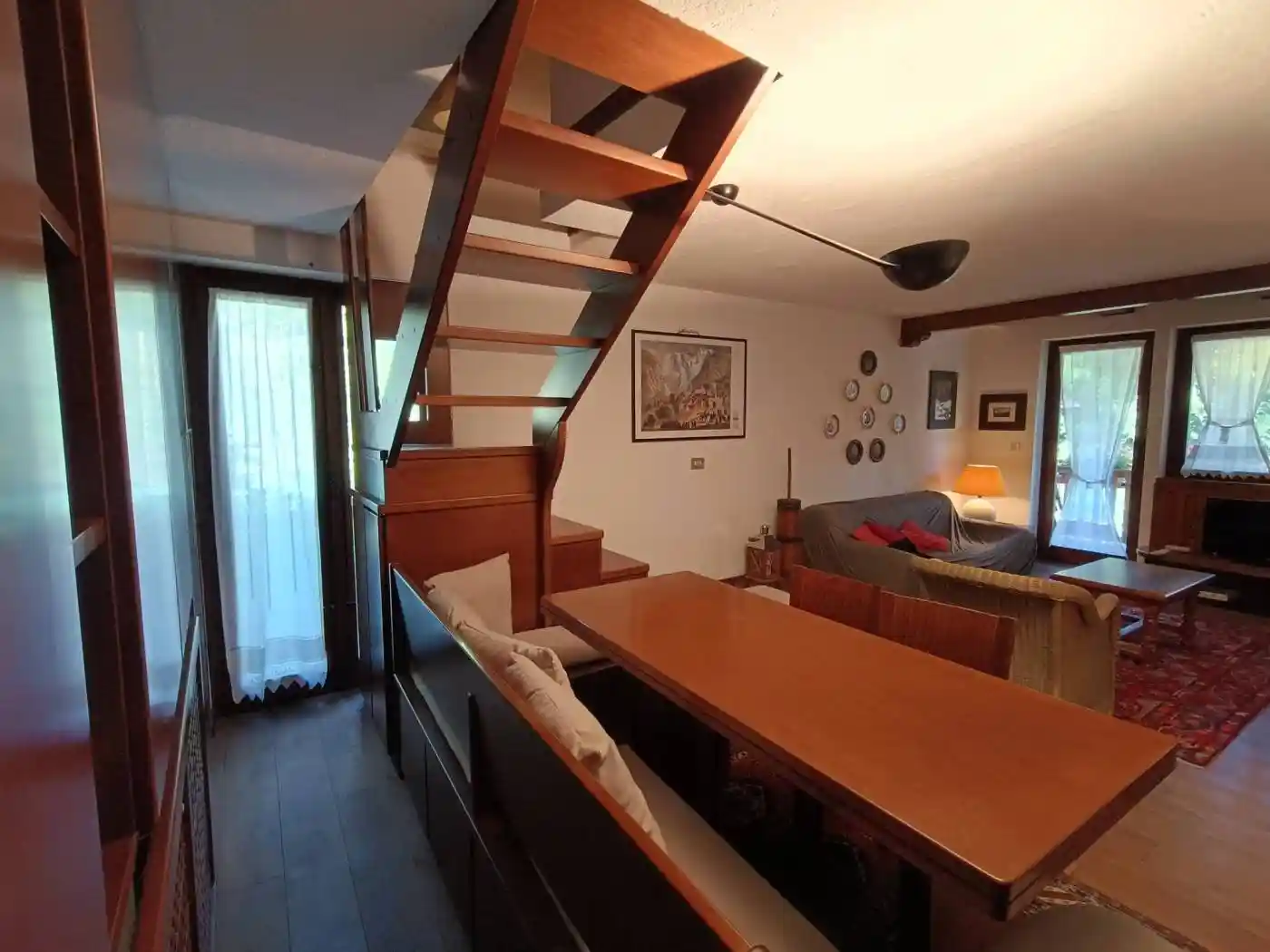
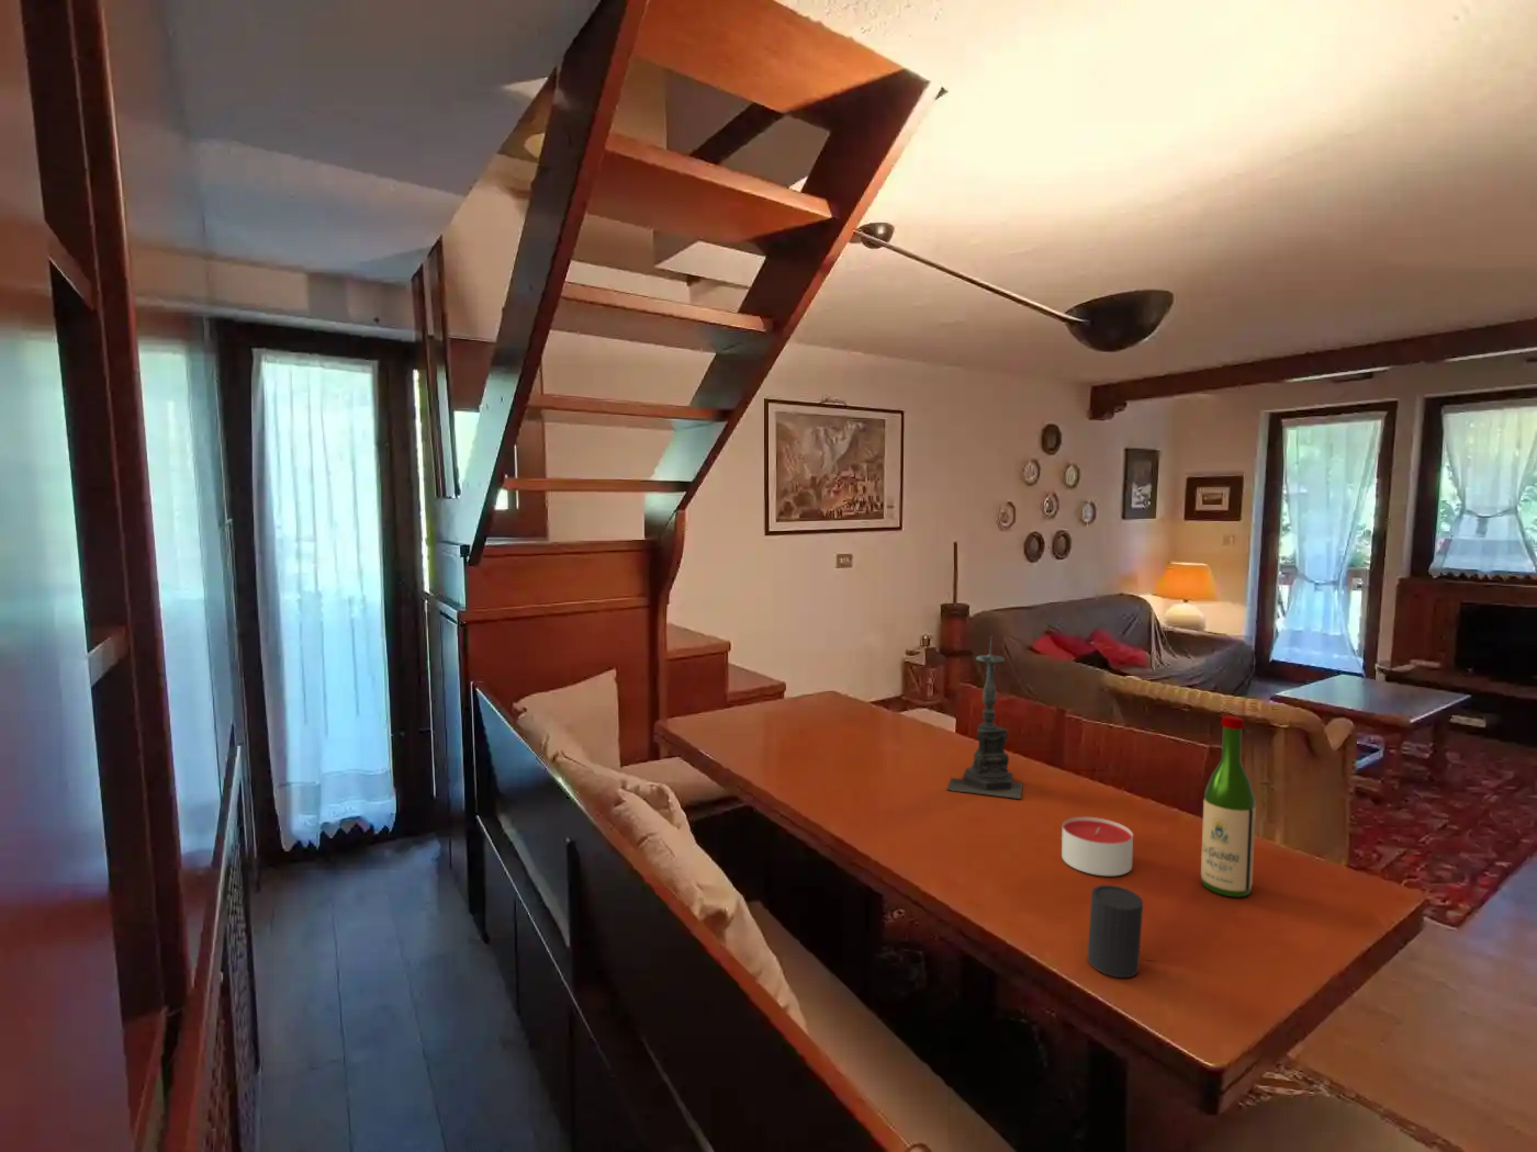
+ candle holder [945,635,1024,800]
+ candle [1060,817,1134,876]
+ cup [1087,885,1144,979]
+ wine bottle [1201,714,1257,899]
